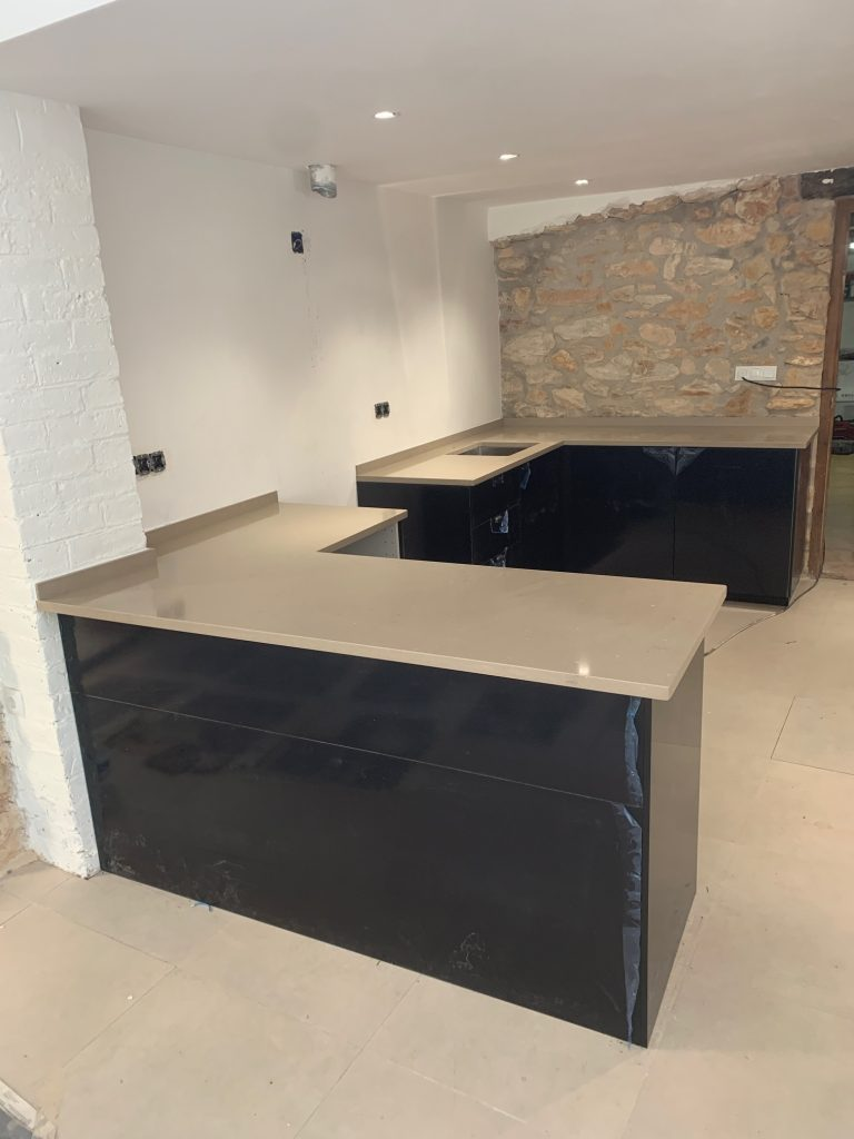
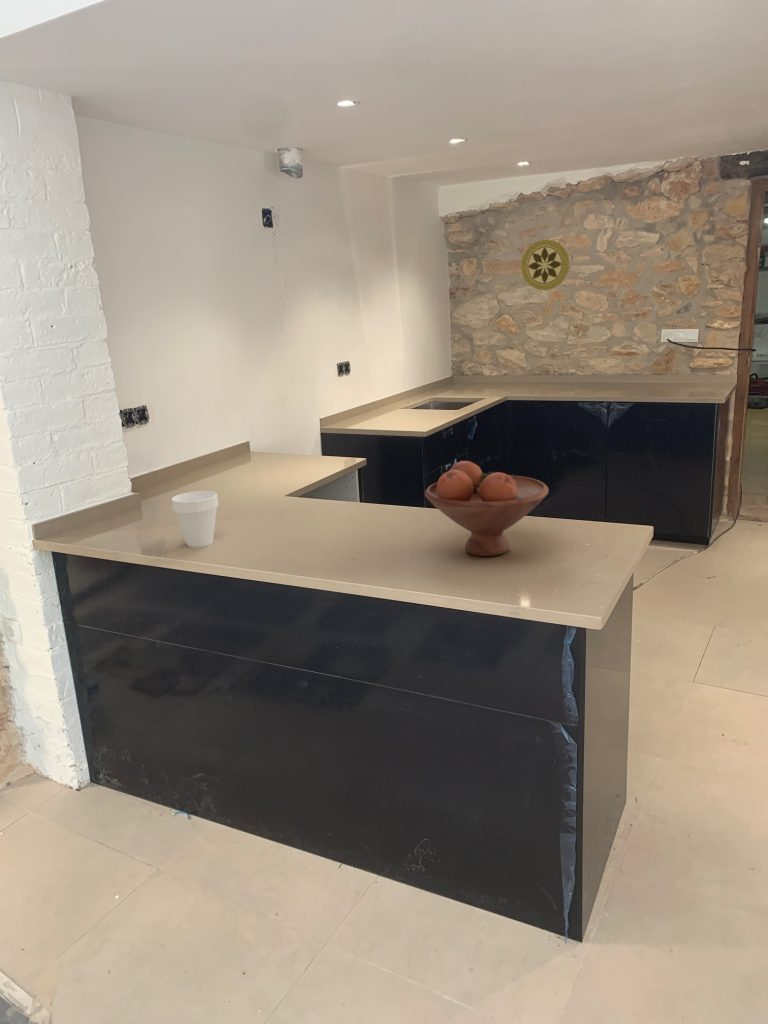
+ decorative plate [520,239,571,291]
+ fruit bowl [424,460,550,557]
+ cup [171,490,219,548]
